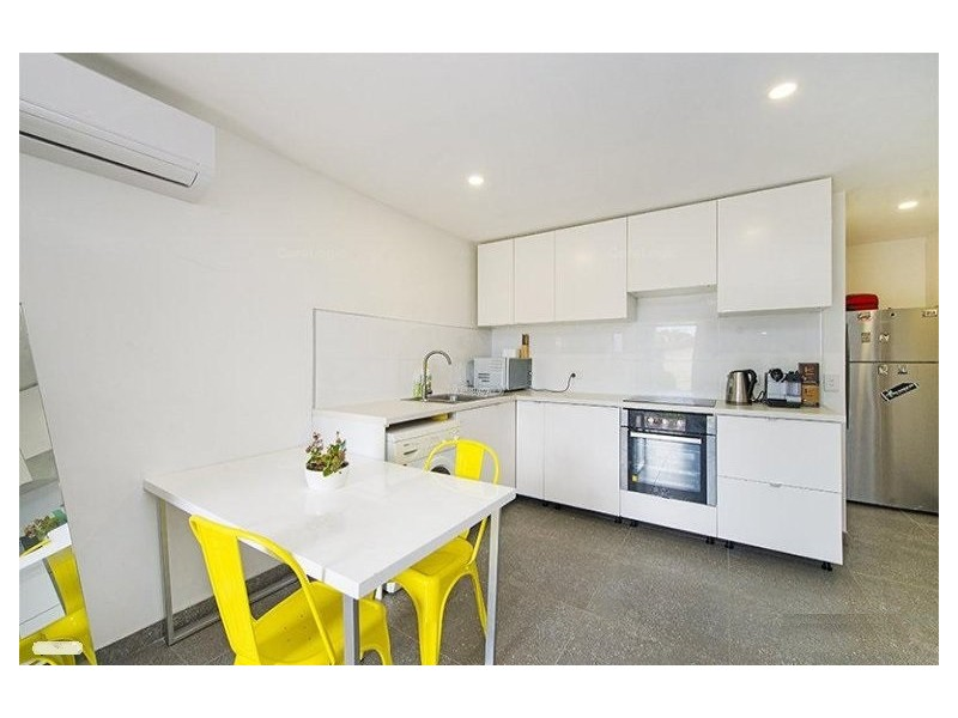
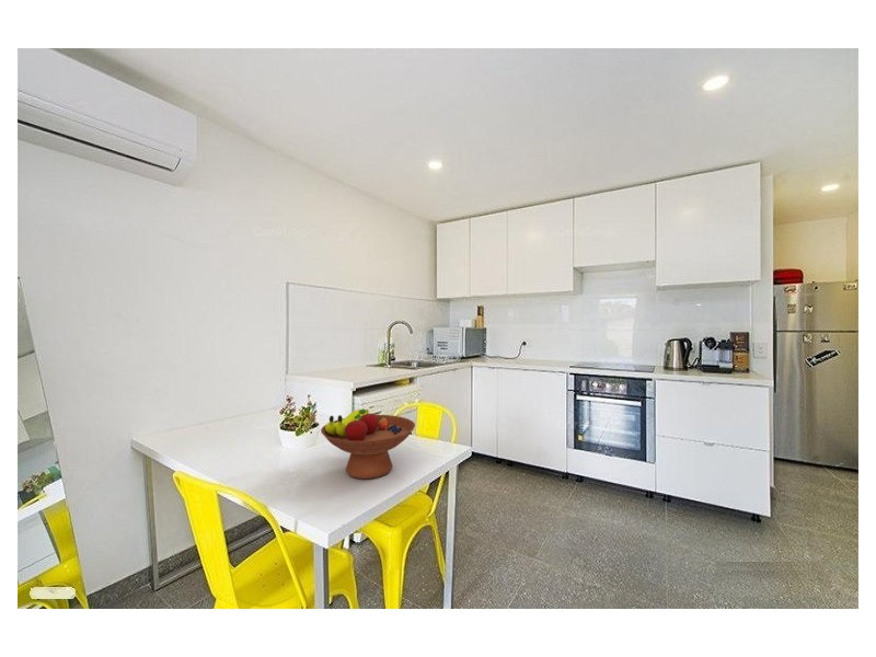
+ fruit bowl [320,408,416,480]
